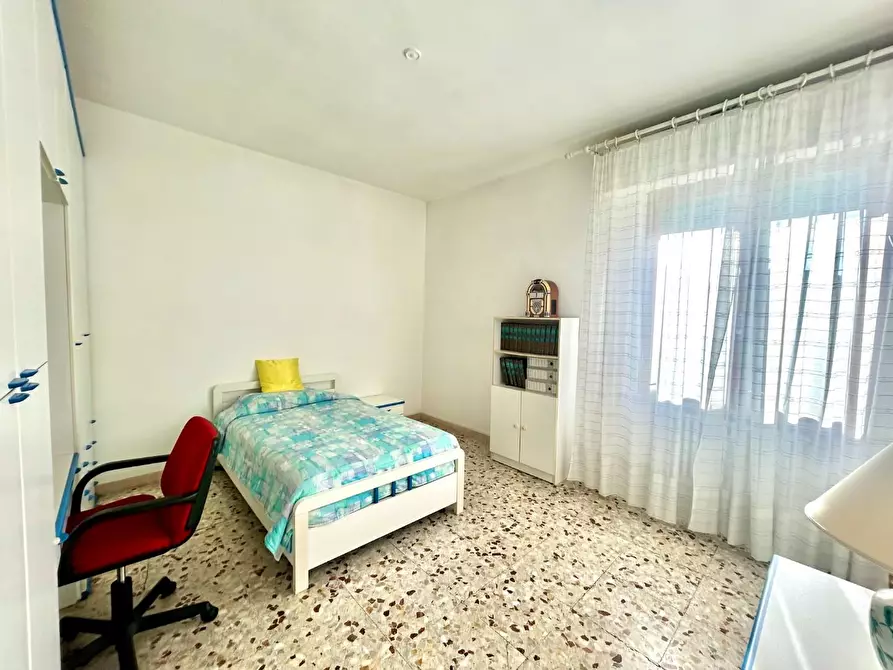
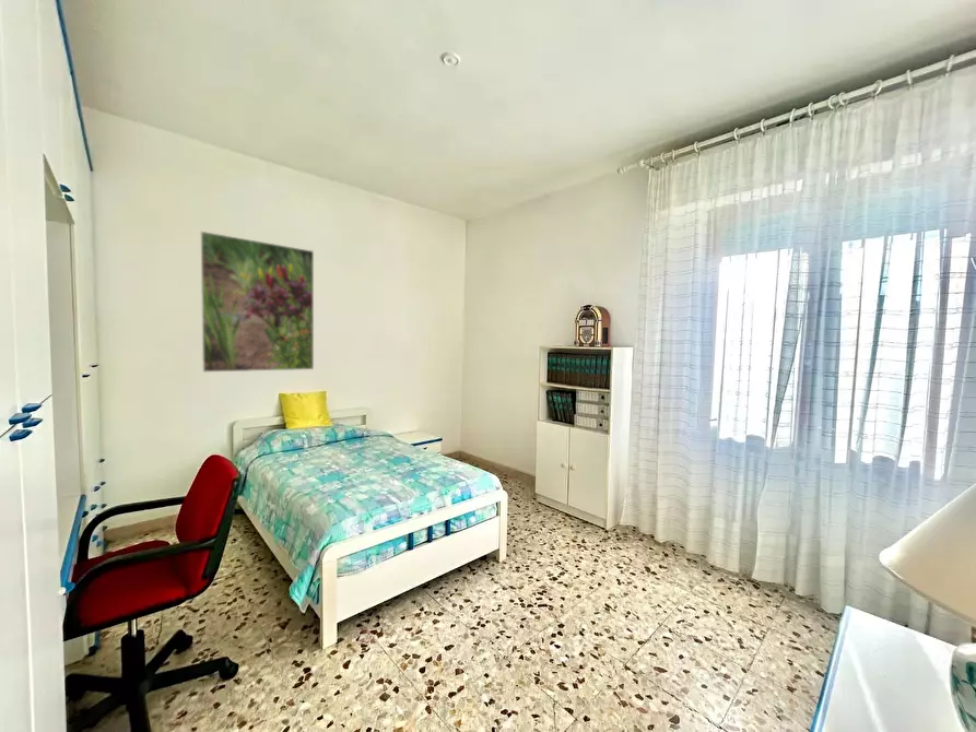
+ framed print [200,231,315,373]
